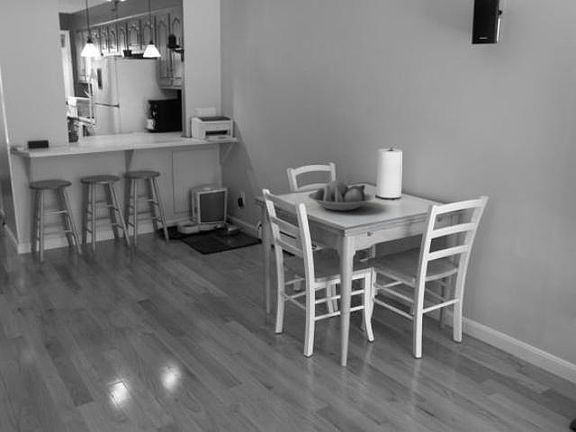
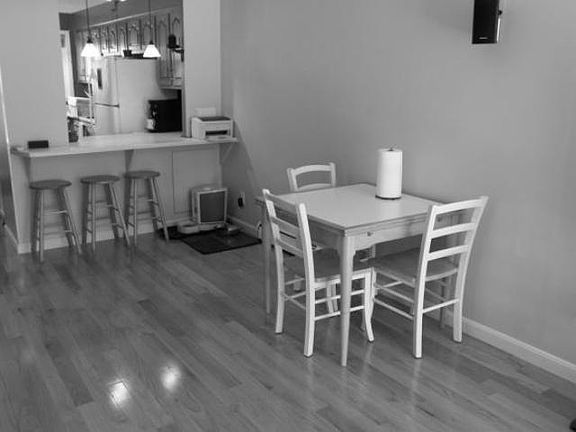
- fruit bowl [307,180,375,212]
